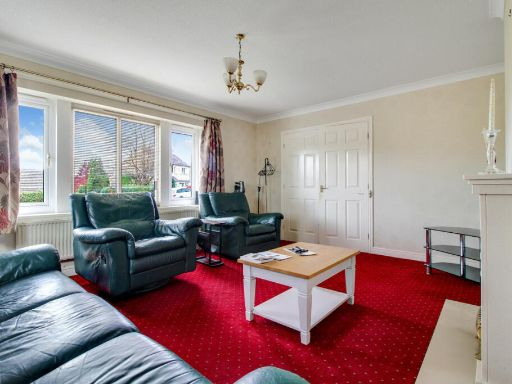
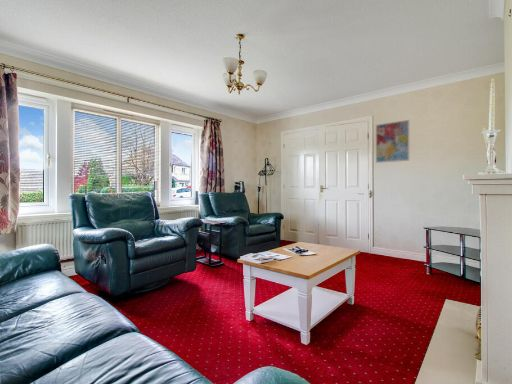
+ wall art [375,119,410,164]
